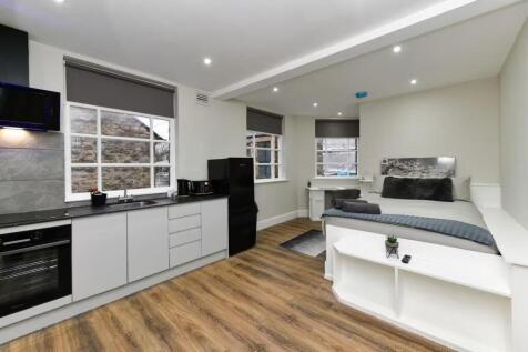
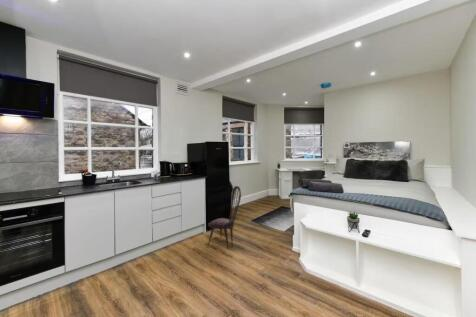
+ dining chair [207,185,242,250]
